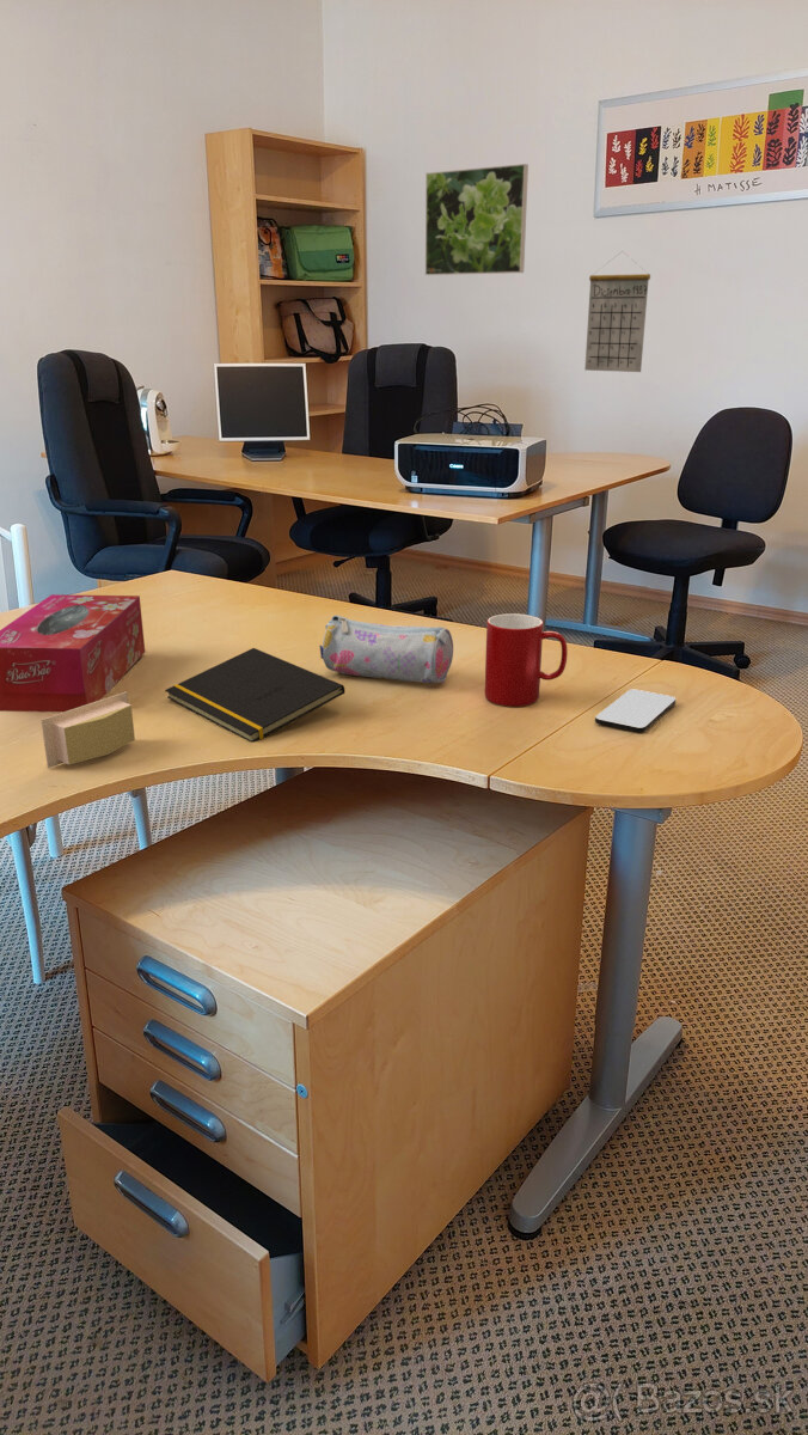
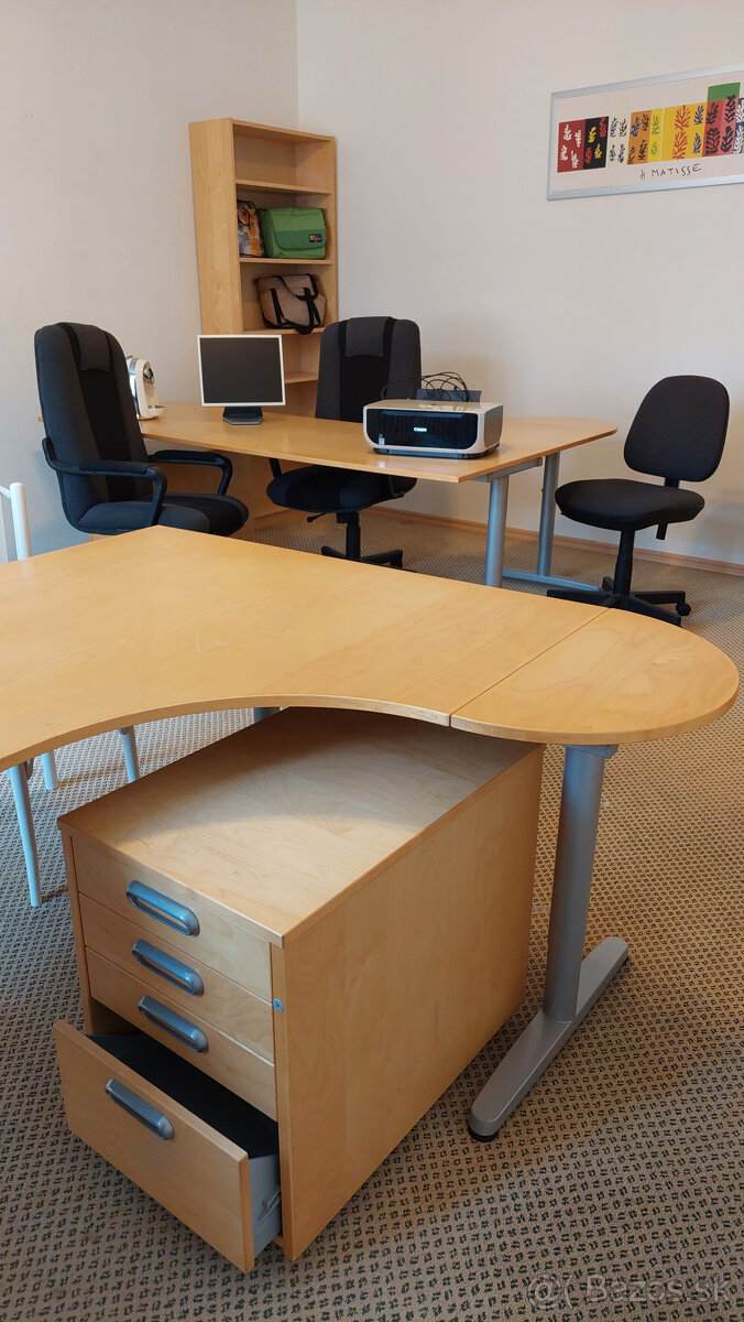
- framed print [424,163,530,276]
- smartphone [594,689,677,733]
- pencil case [318,615,454,684]
- sticky notes [39,690,136,770]
- tissue box [0,593,146,713]
- cup [484,612,569,708]
- calendar [583,251,651,373]
- notepad [164,647,347,744]
